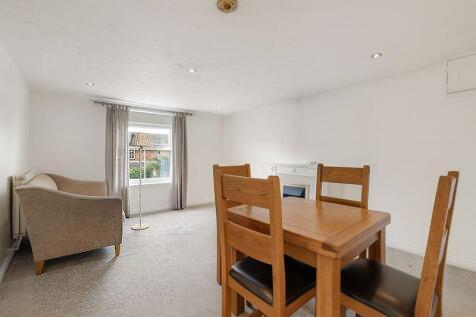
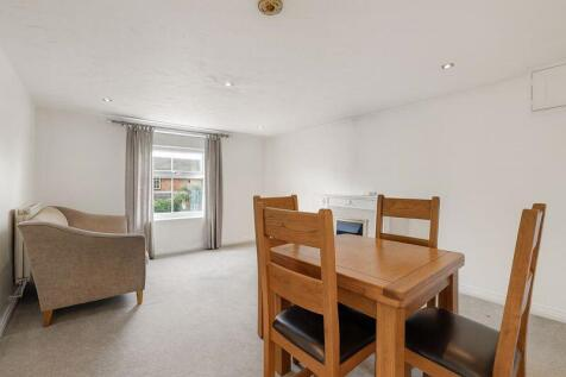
- floor lamp [128,132,153,231]
